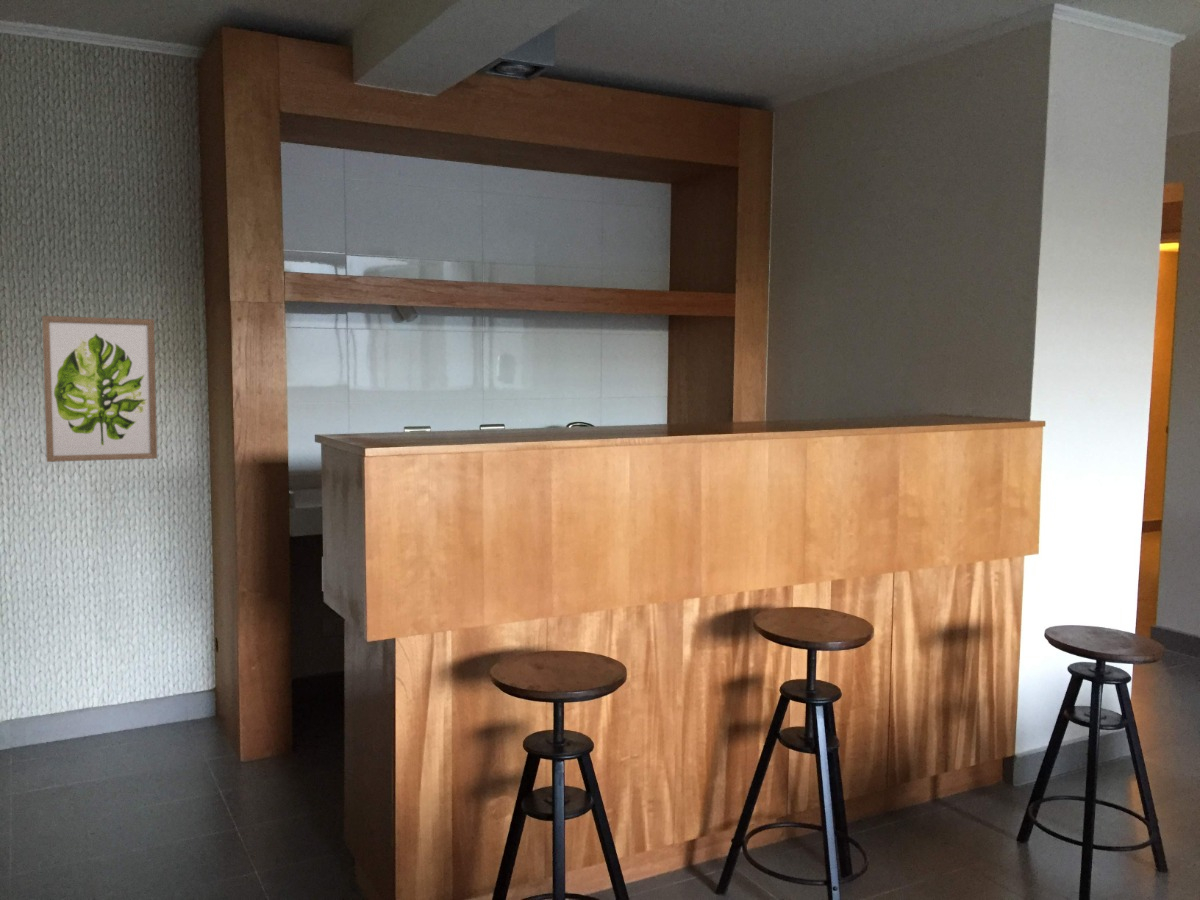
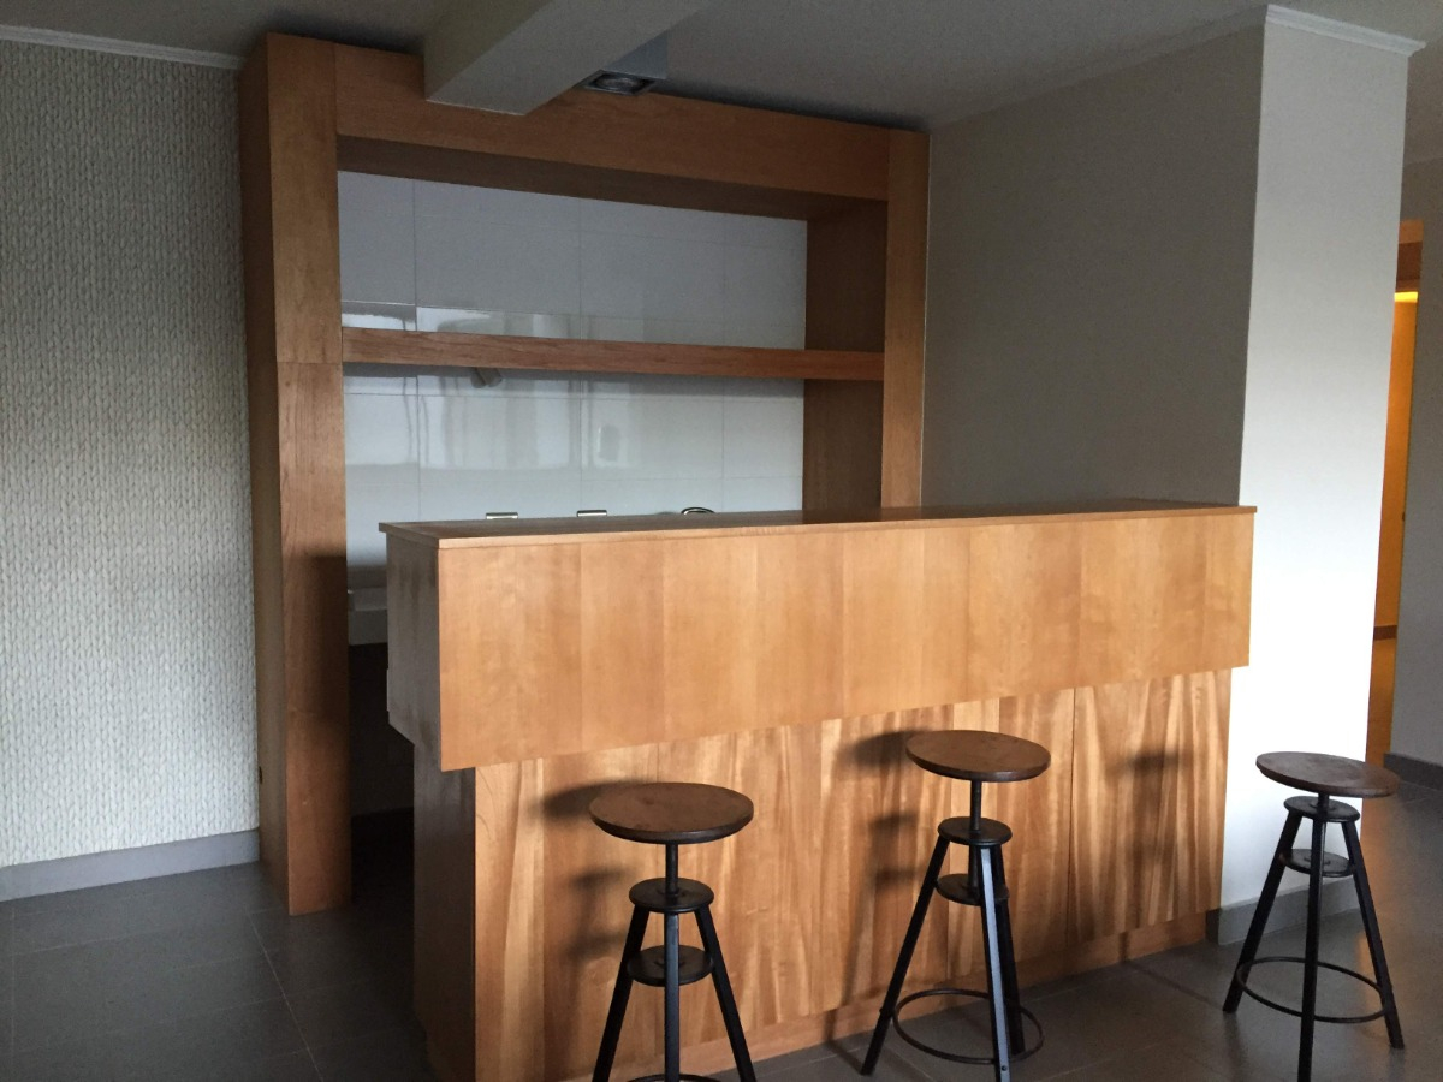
- wall art [41,315,158,463]
